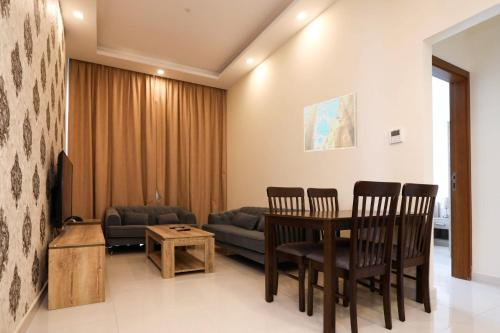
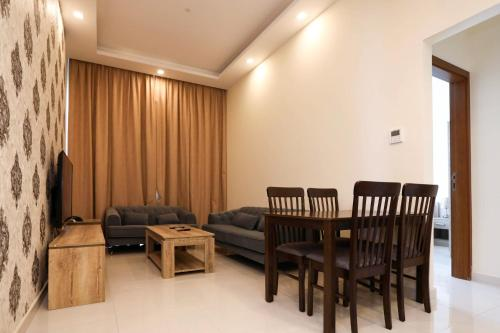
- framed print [303,92,358,153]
